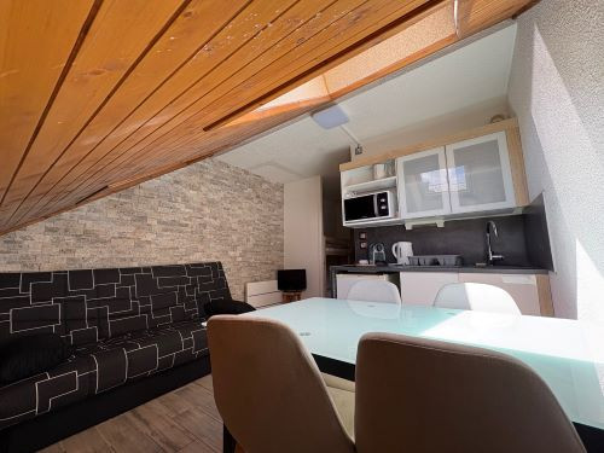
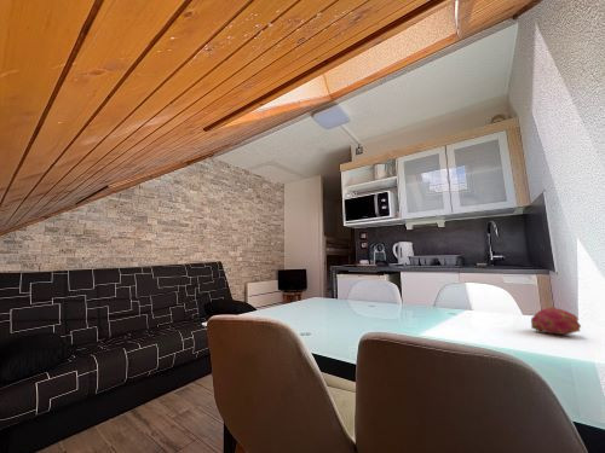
+ fruit [530,306,582,336]
